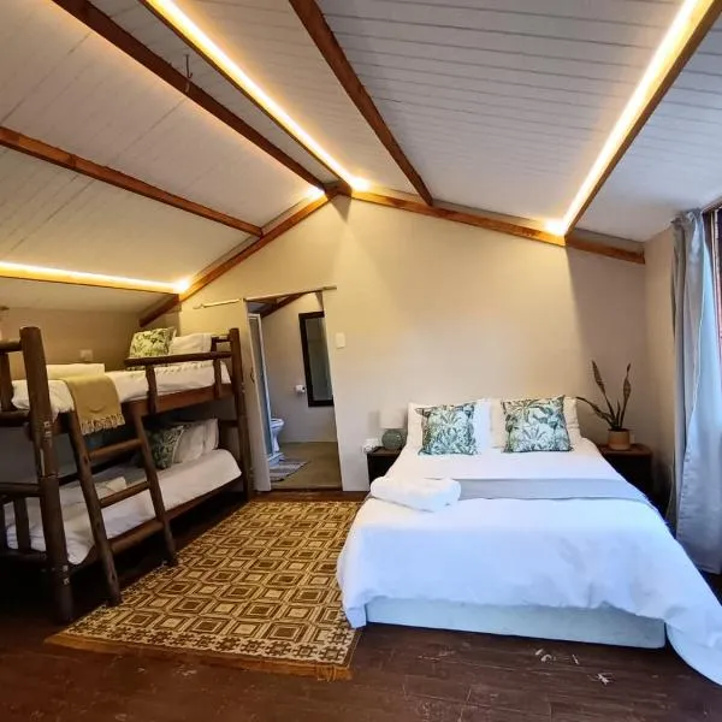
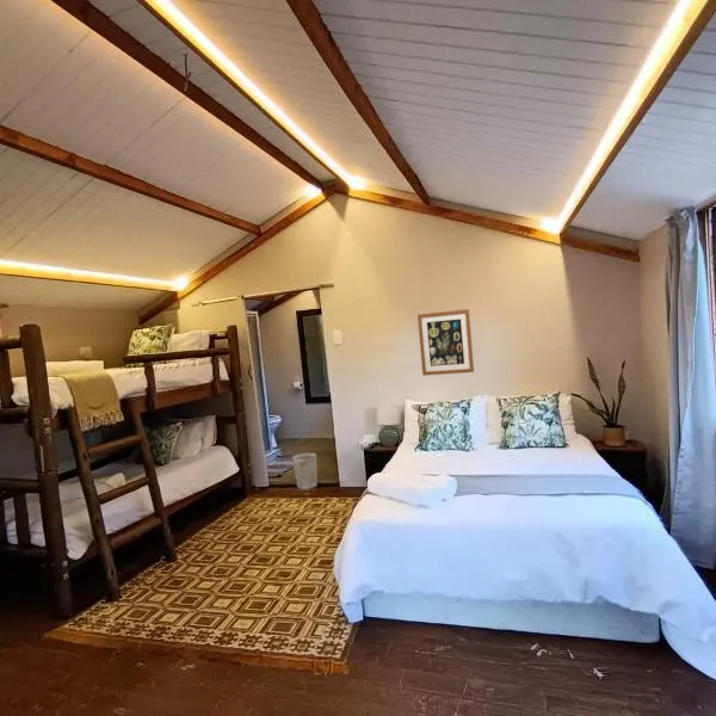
+ wastebasket [291,452,319,490]
+ wall art [416,308,475,377]
